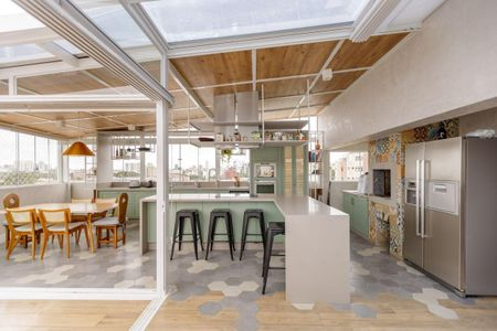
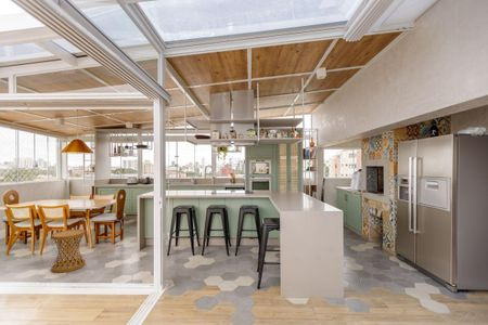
+ side table [50,229,87,274]
